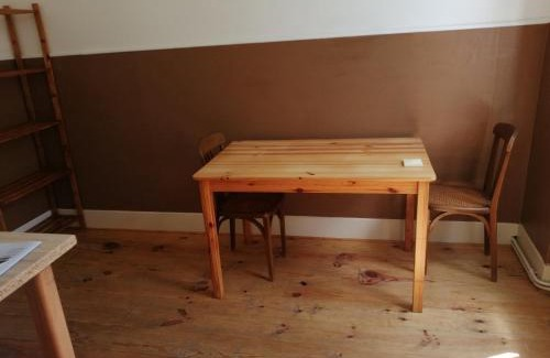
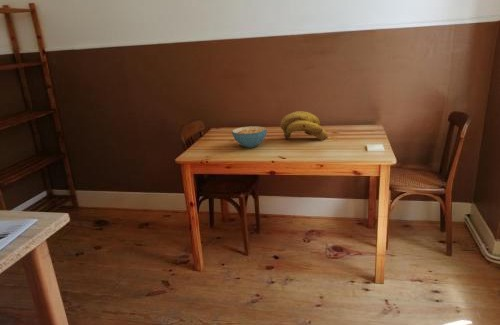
+ banana bunch [279,110,329,141]
+ cereal bowl [231,125,268,149]
